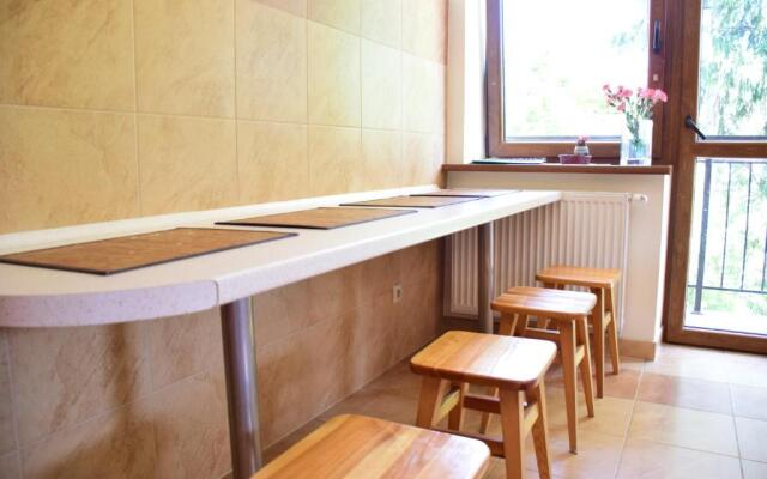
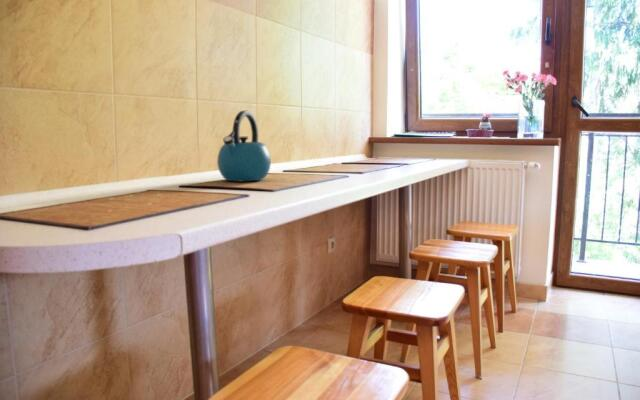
+ kettle [216,110,272,182]
